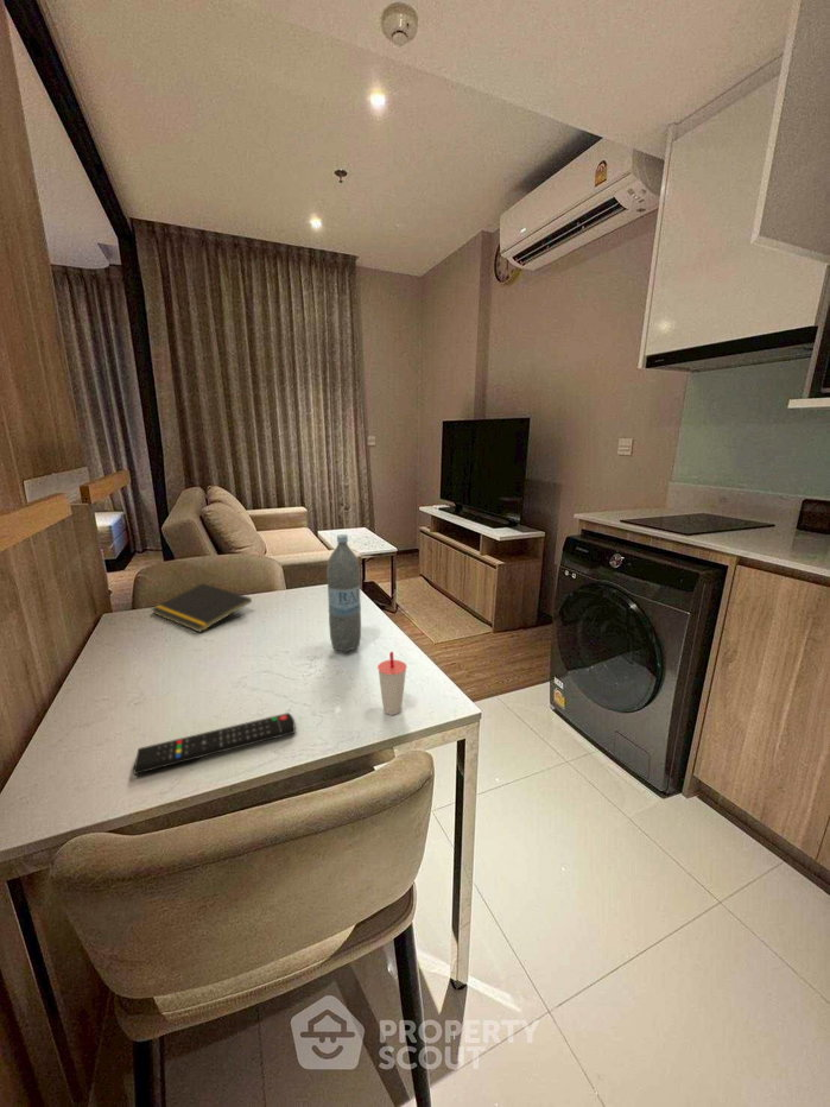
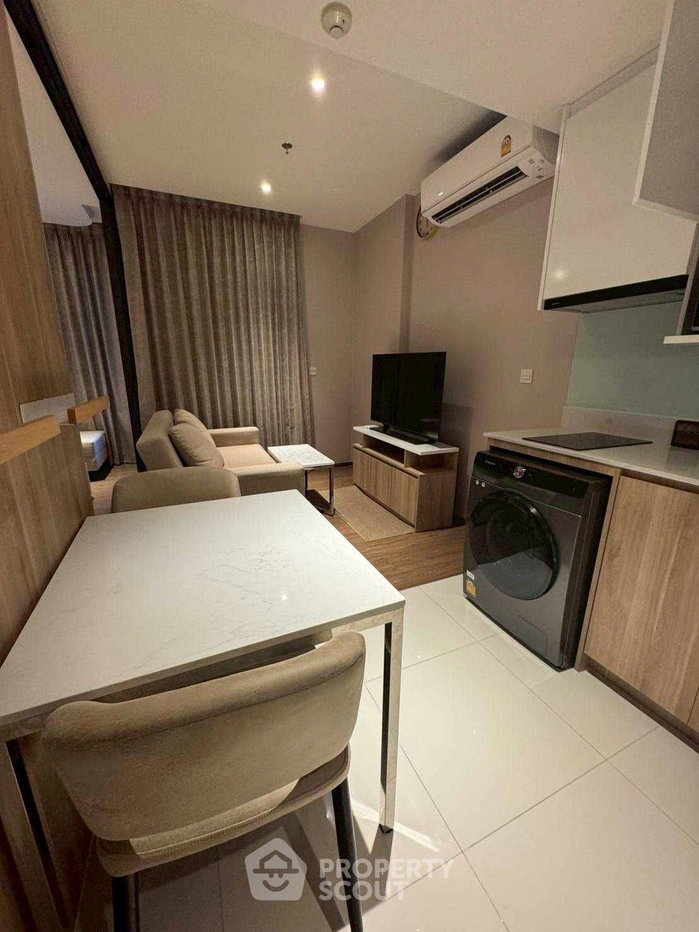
- water bottle [325,533,362,653]
- notepad [151,582,253,633]
- remote control [132,711,297,776]
- cup [376,651,408,716]
